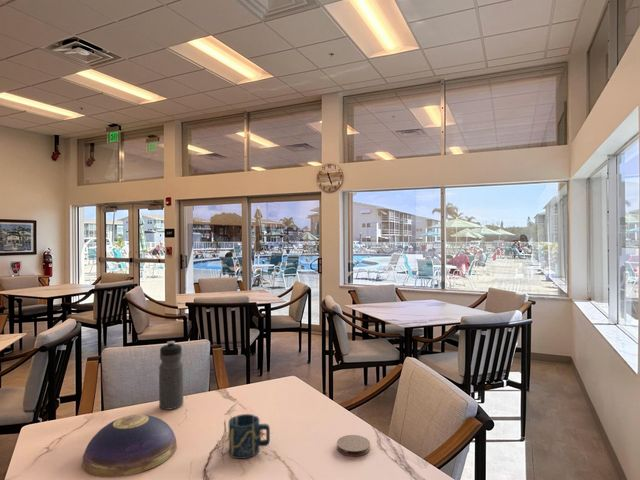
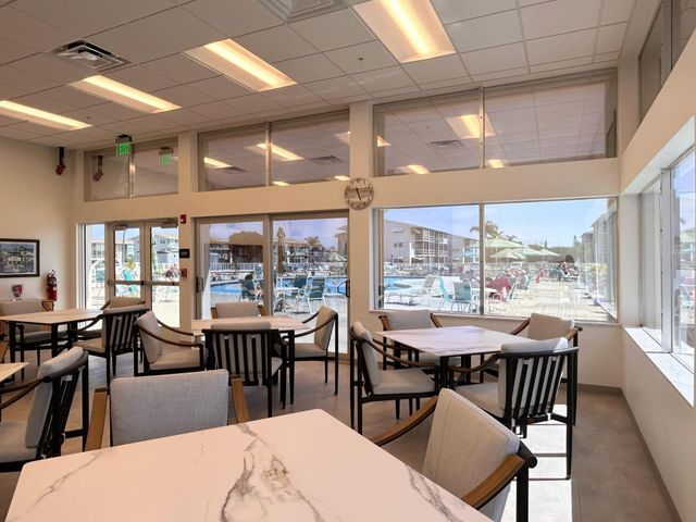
- cup [228,413,271,460]
- coaster [336,434,371,457]
- decorative bowl [81,414,178,478]
- water bottle [158,340,184,411]
